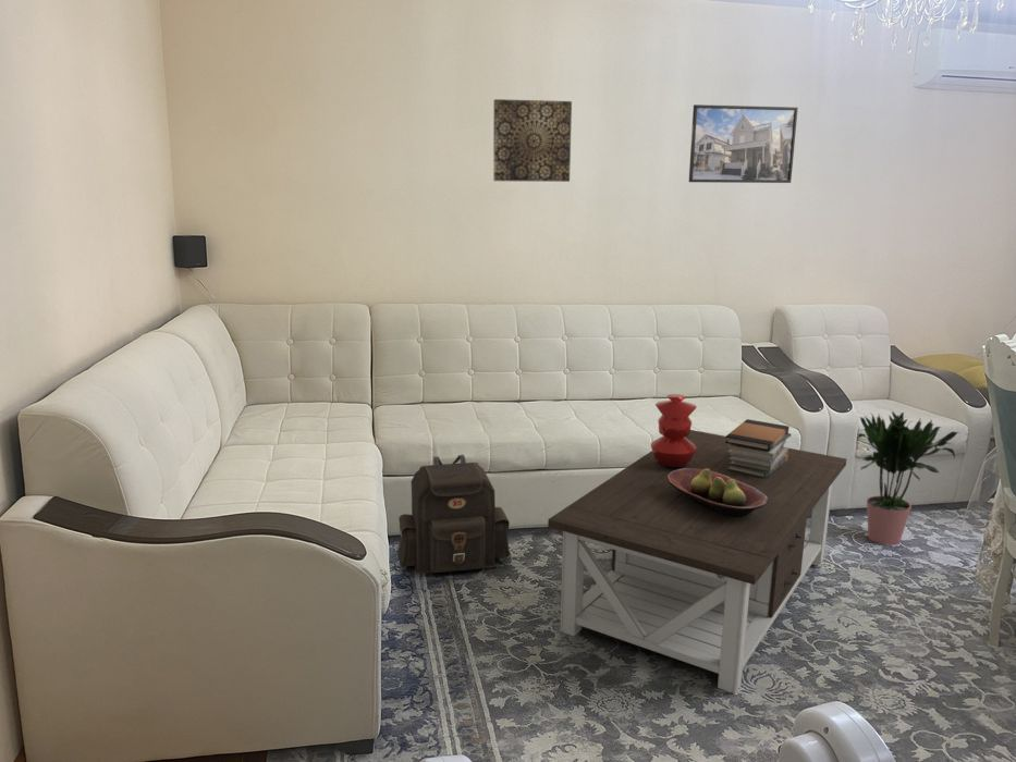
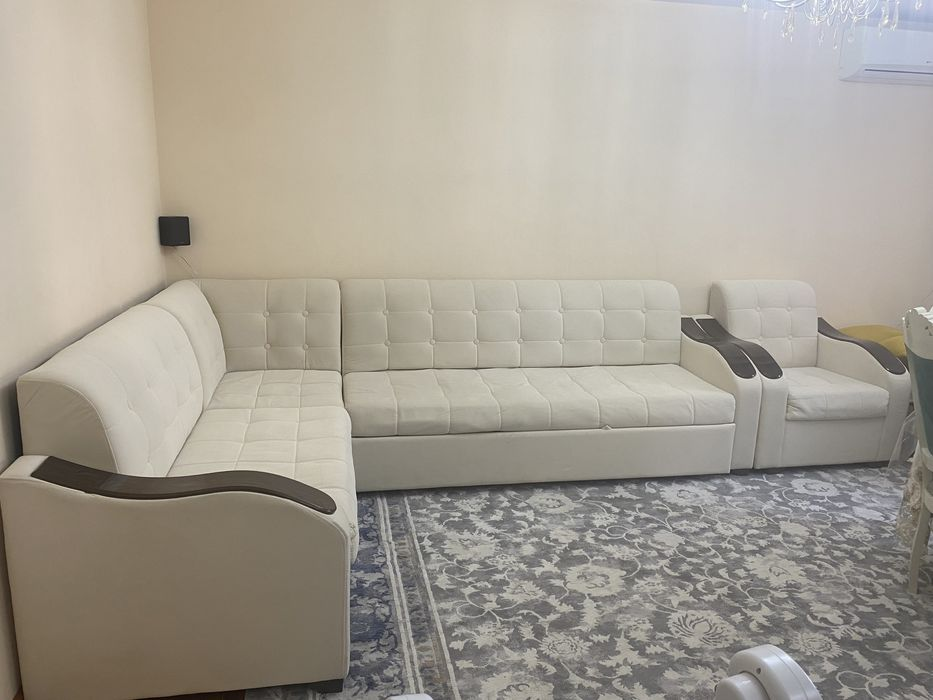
- wall art [492,98,573,183]
- coffee table [547,429,847,695]
- backpack [396,454,512,575]
- vase [650,393,698,467]
- fruit bowl [668,468,768,517]
- potted plant [856,410,960,546]
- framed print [688,103,799,184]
- book stack [724,418,792,478]
